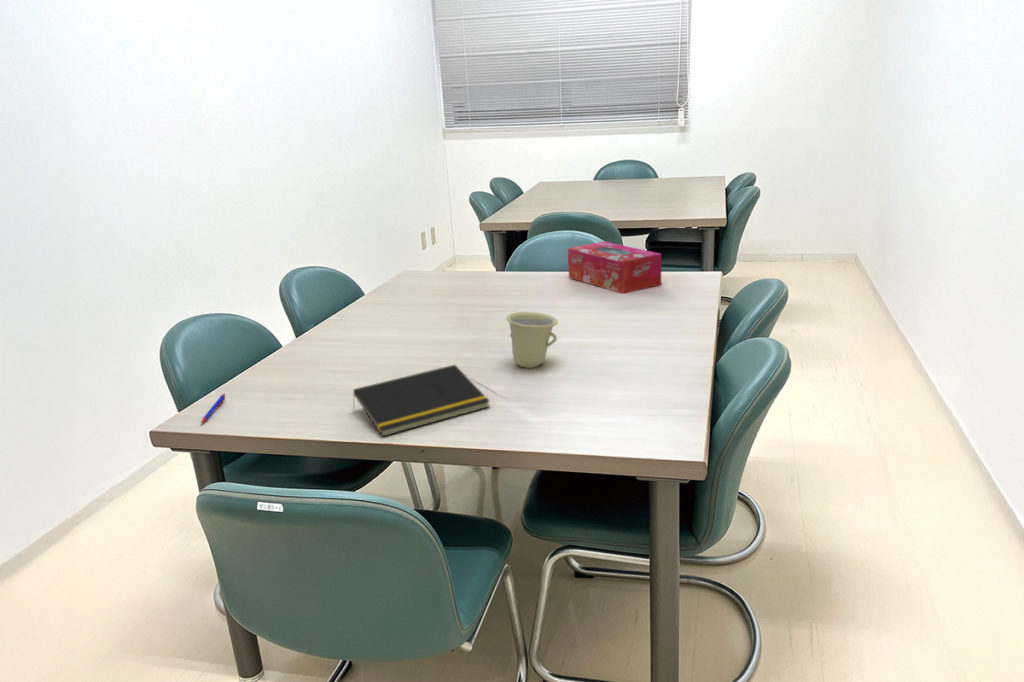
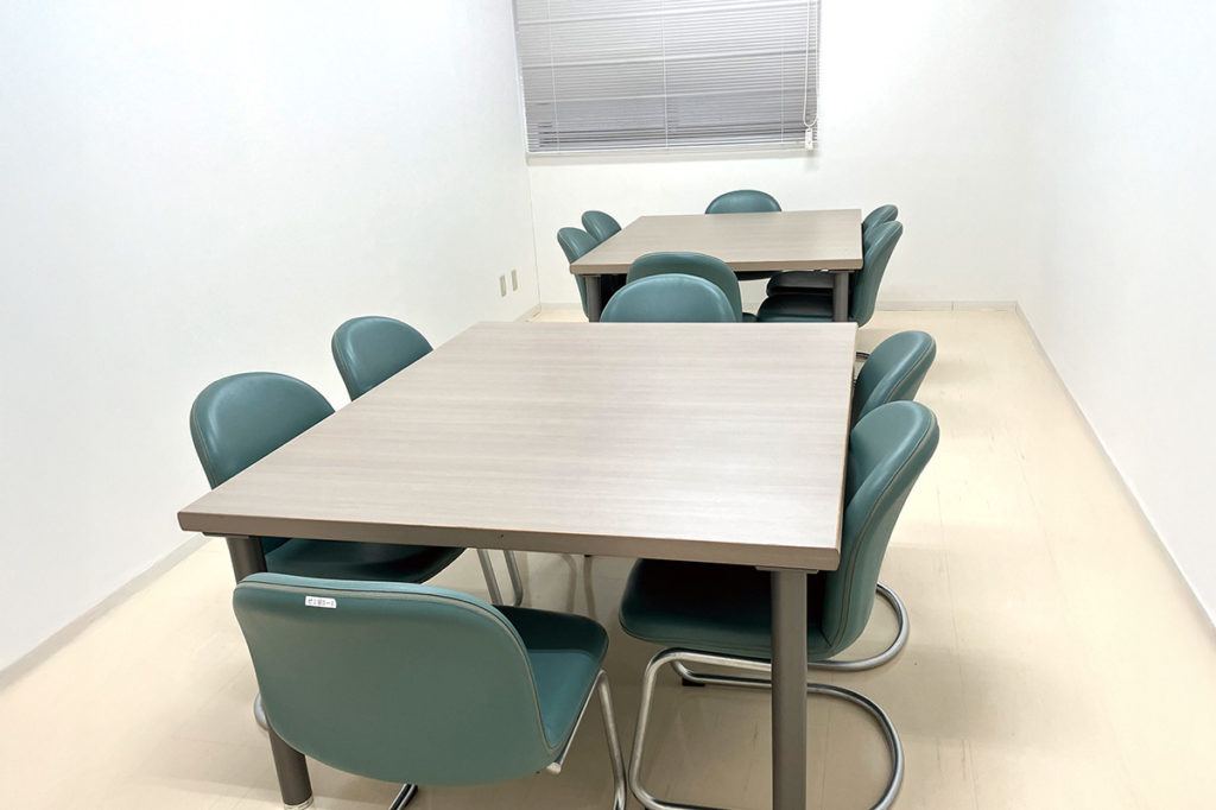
- cup [505,311,559,369]
- pen [200,393,226,425]
- tissue box [567,240,662,295]
- notepad [352,364,491,437]
